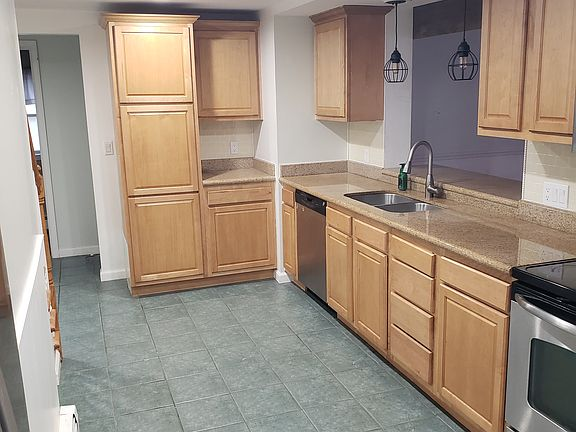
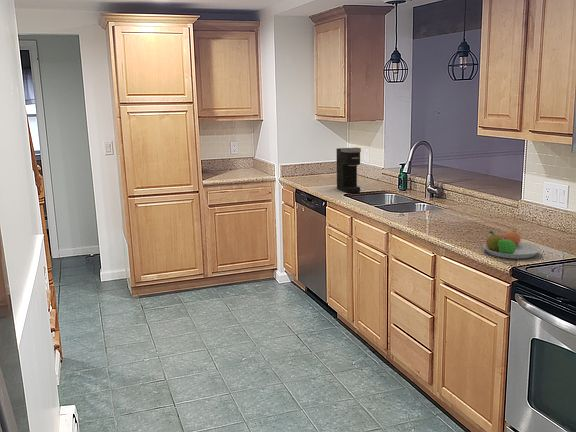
+ fruit bowl [482,230,543,260]
+ coffee maker [335,147,362,194]
